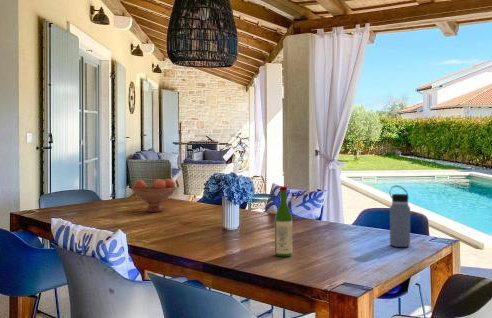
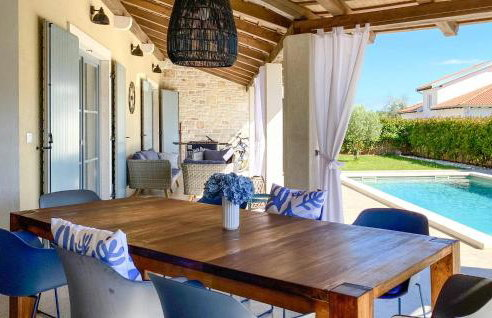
- fruit bowl [131,178,178,213]
- water bottle [389,185,411,248]
- wine bottle [274,185,293,258]
